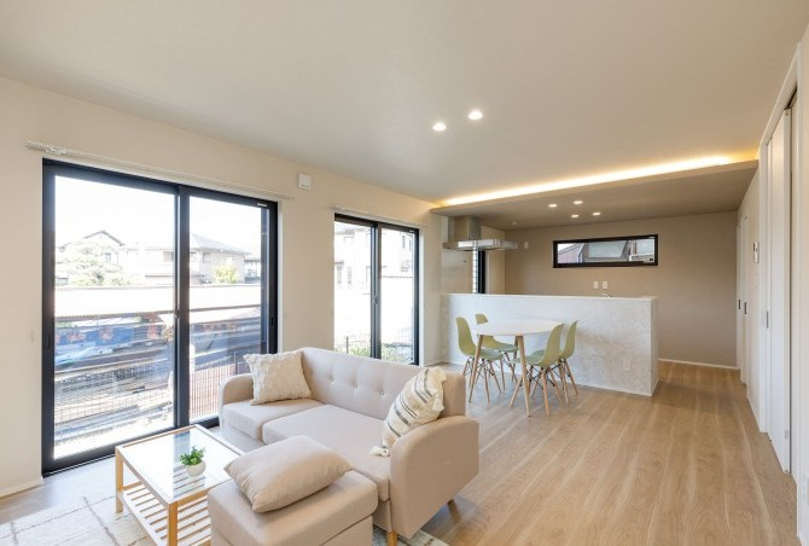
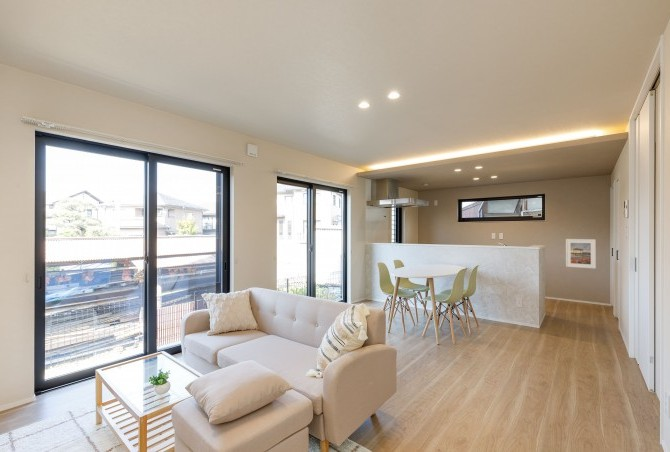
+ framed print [565,238,597,269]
